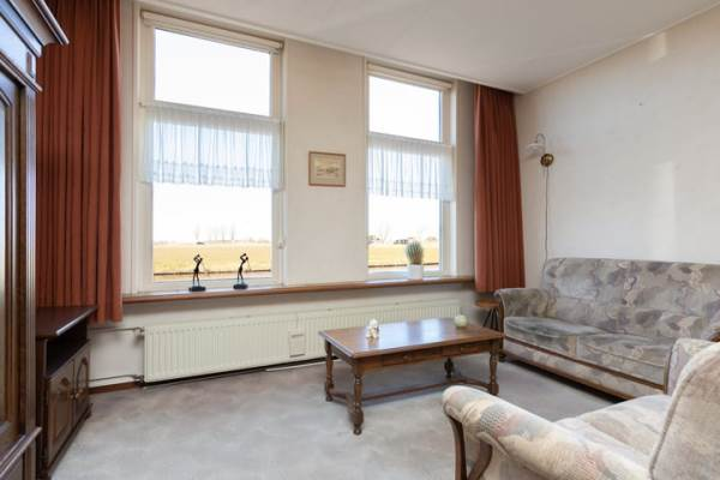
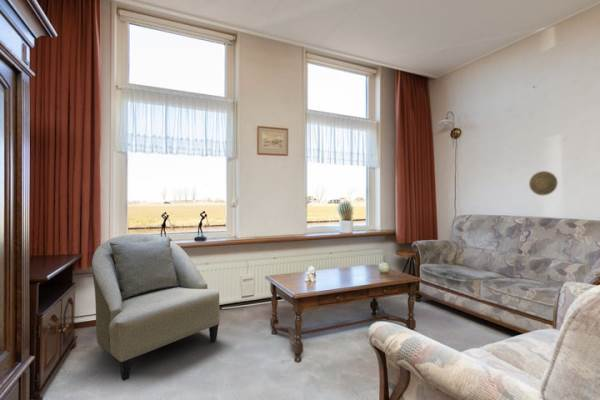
+ armchair [91,233,221,382]
+ decorative plate [528,170,559,196]
